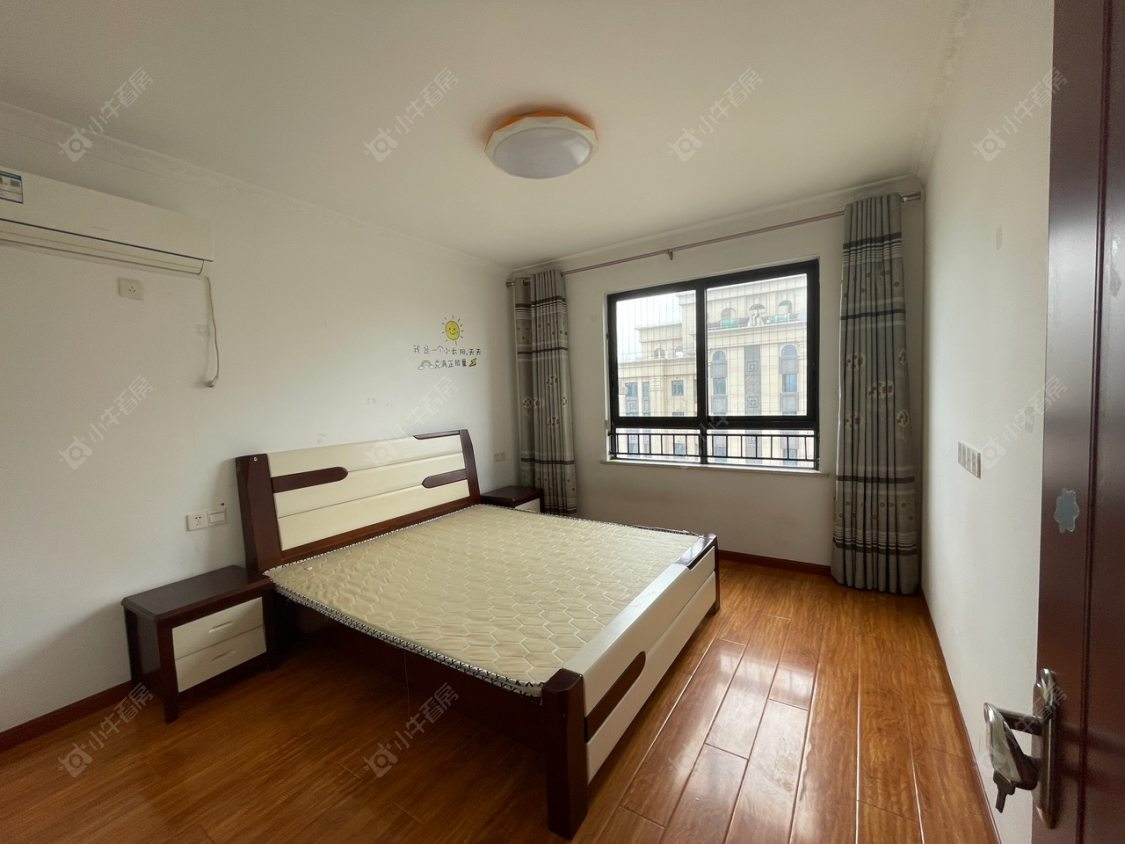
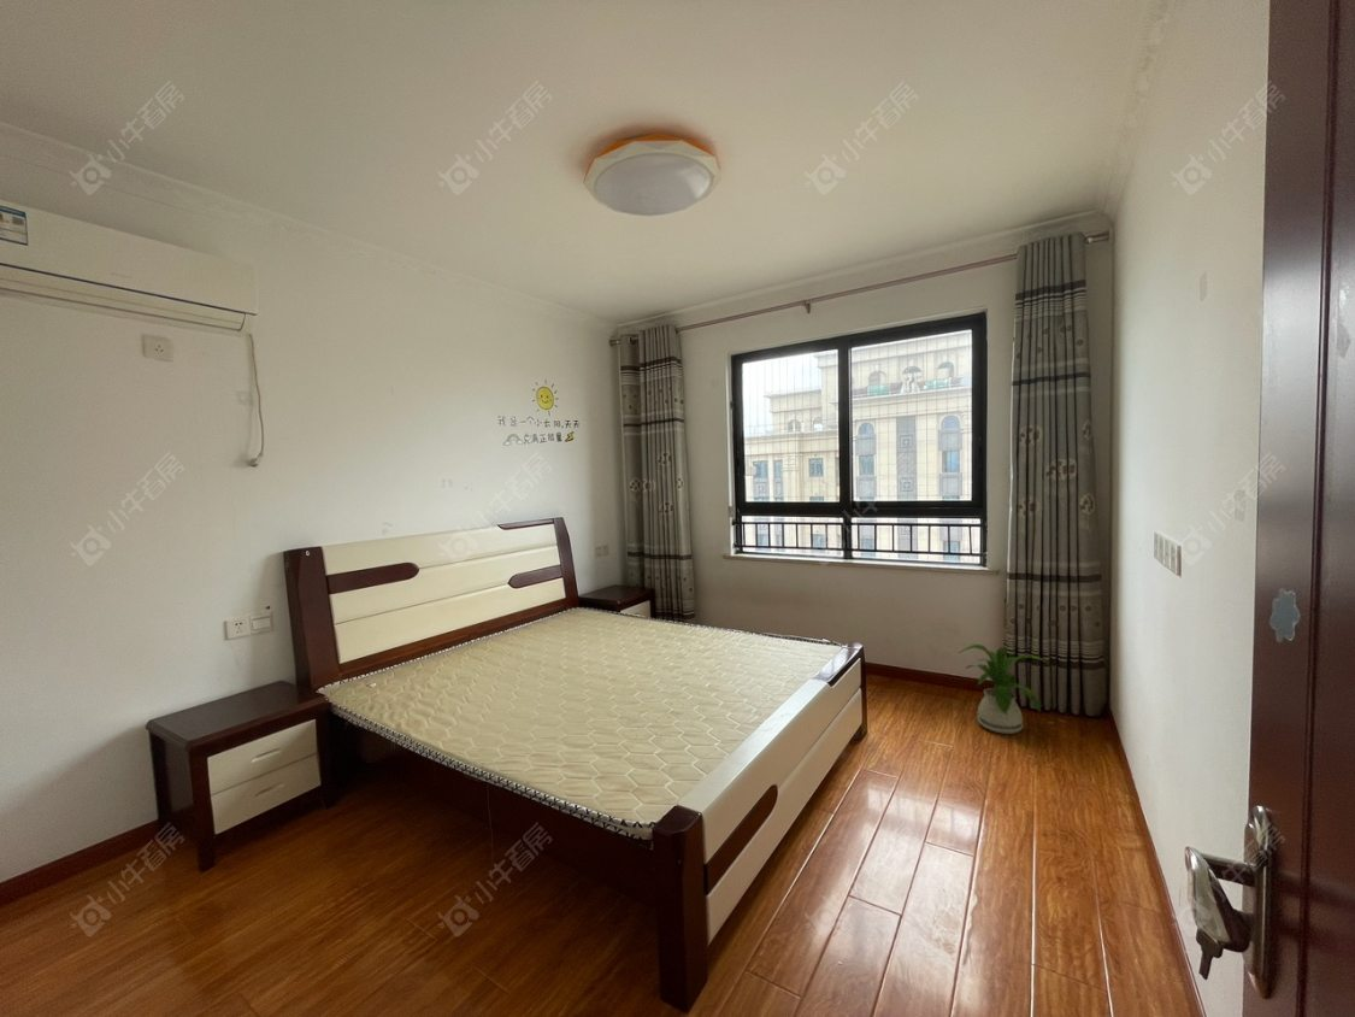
+ house plant [956,643,1053,735]
